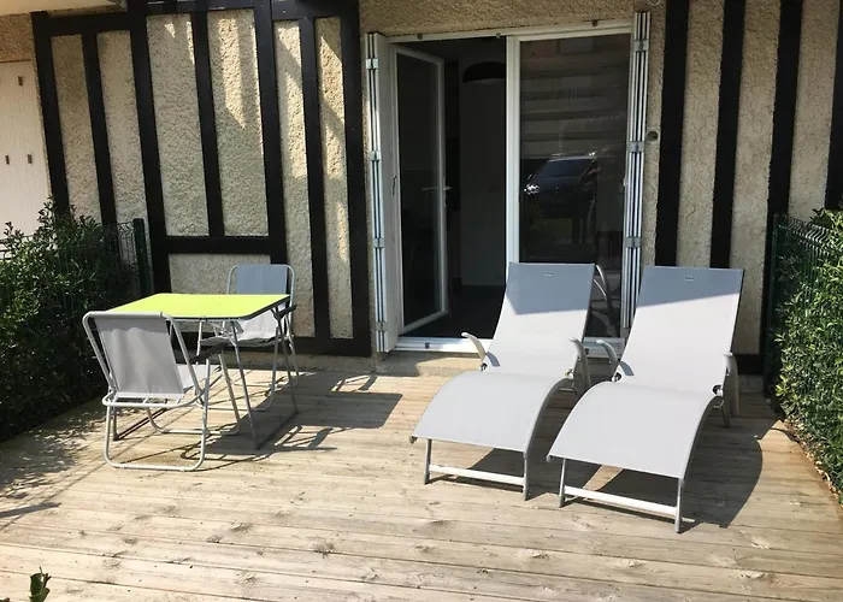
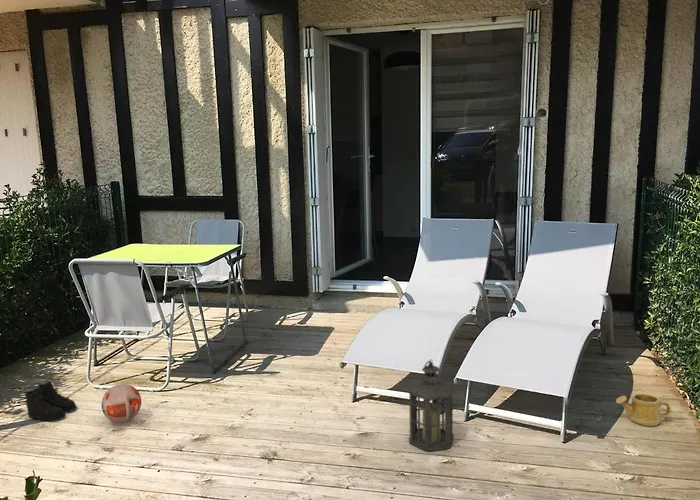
+ watering can [615,393,672,427]
+ boots [24,380,78,422]
+ ball [101,383,142,423]
+ lantern [407,359,455,452]
